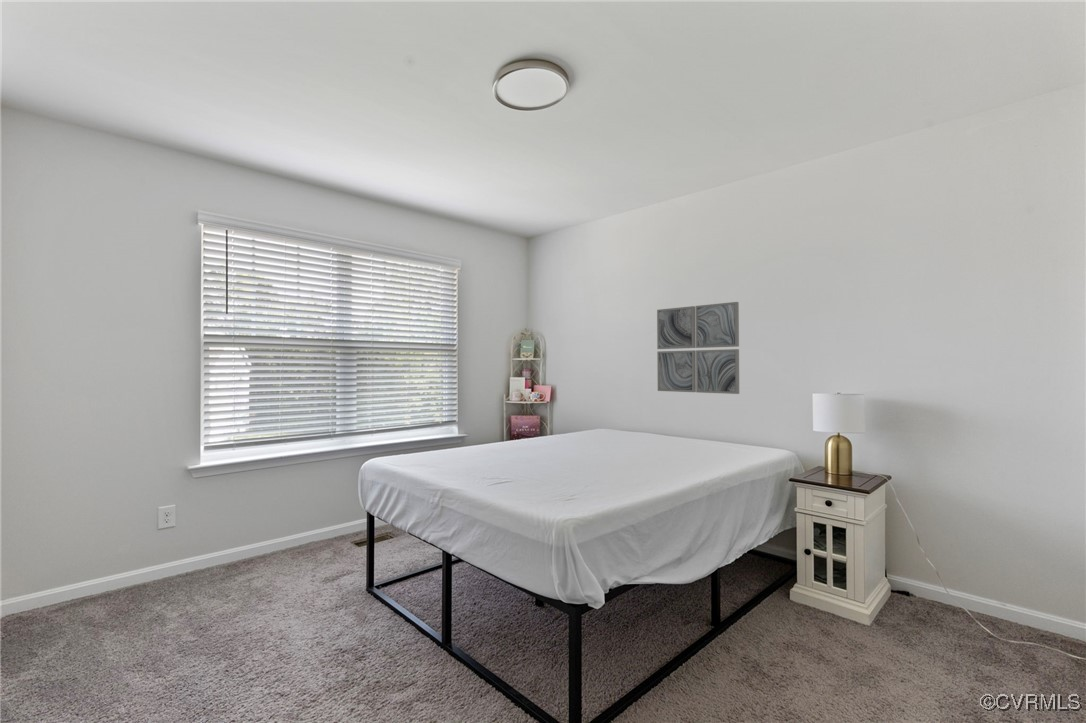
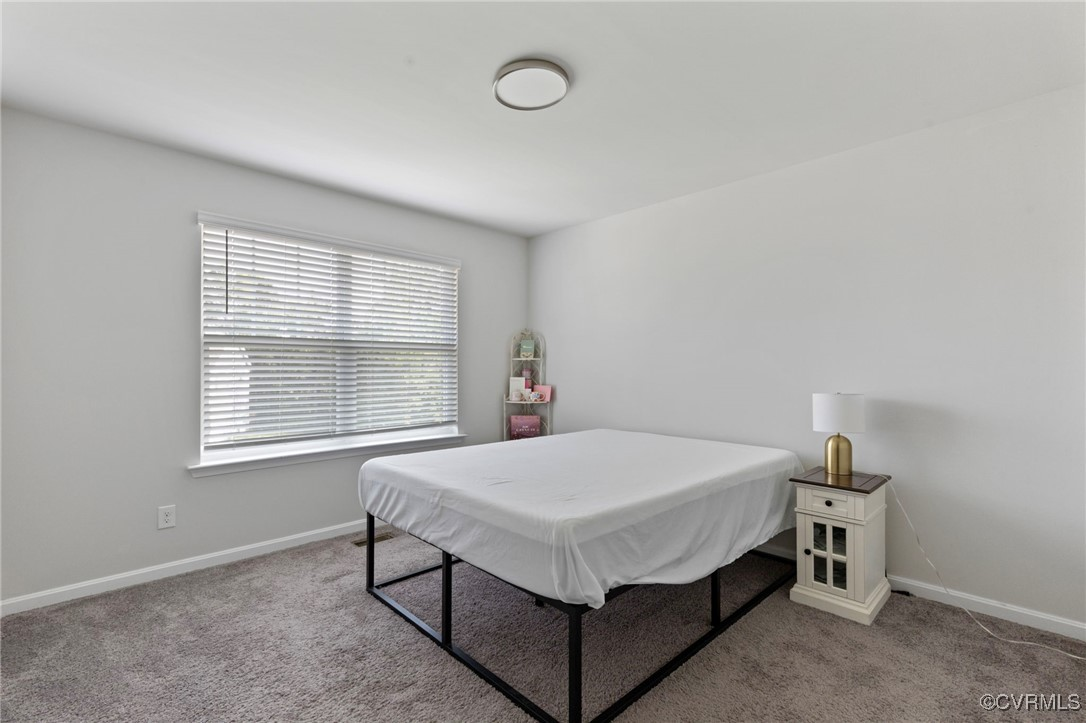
- wall art [656,301,740,395]
